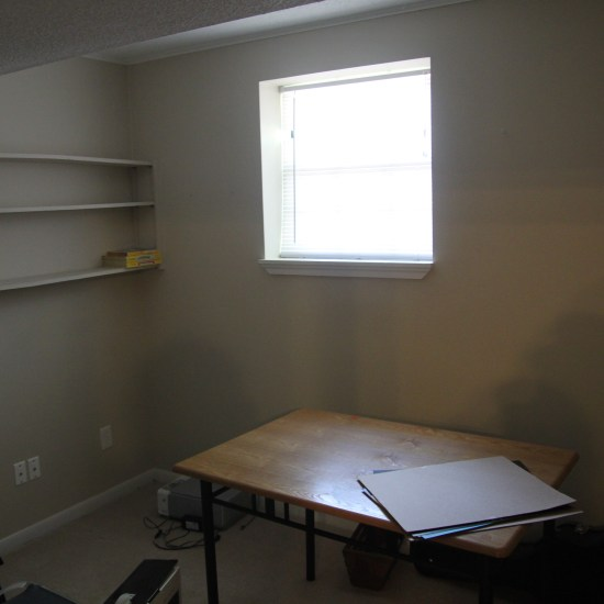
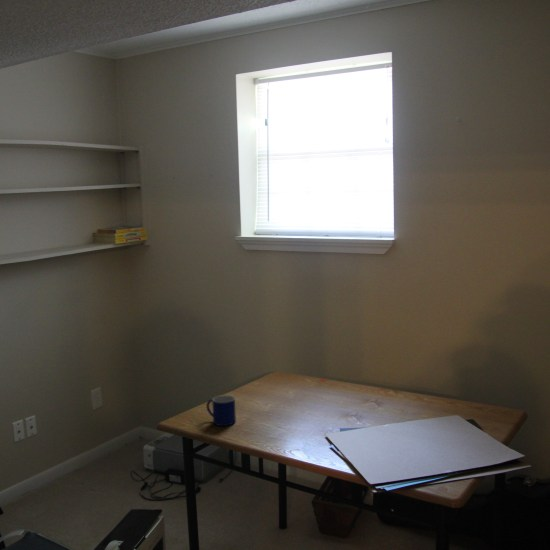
+ mug [206,394,237,427]
